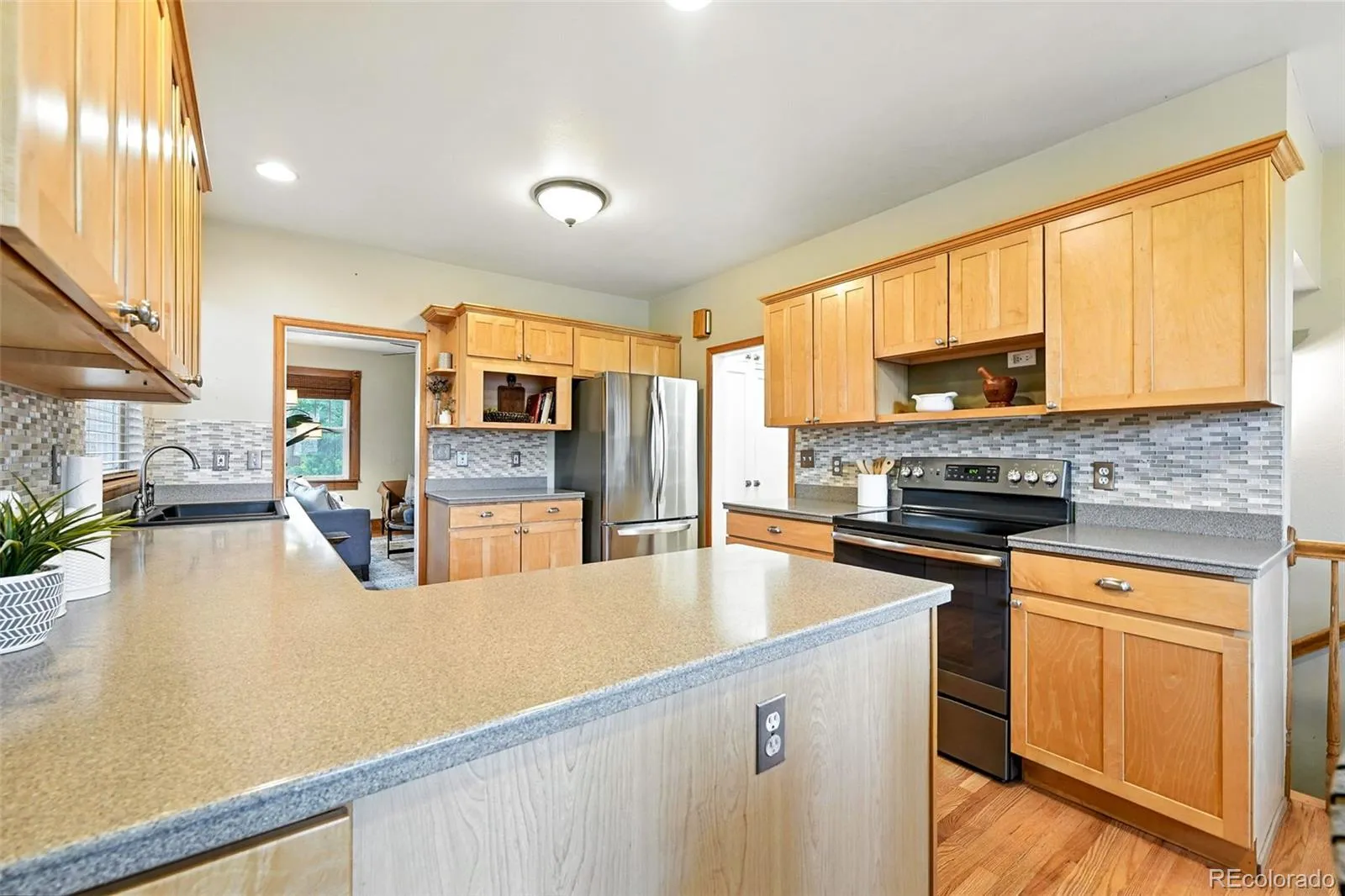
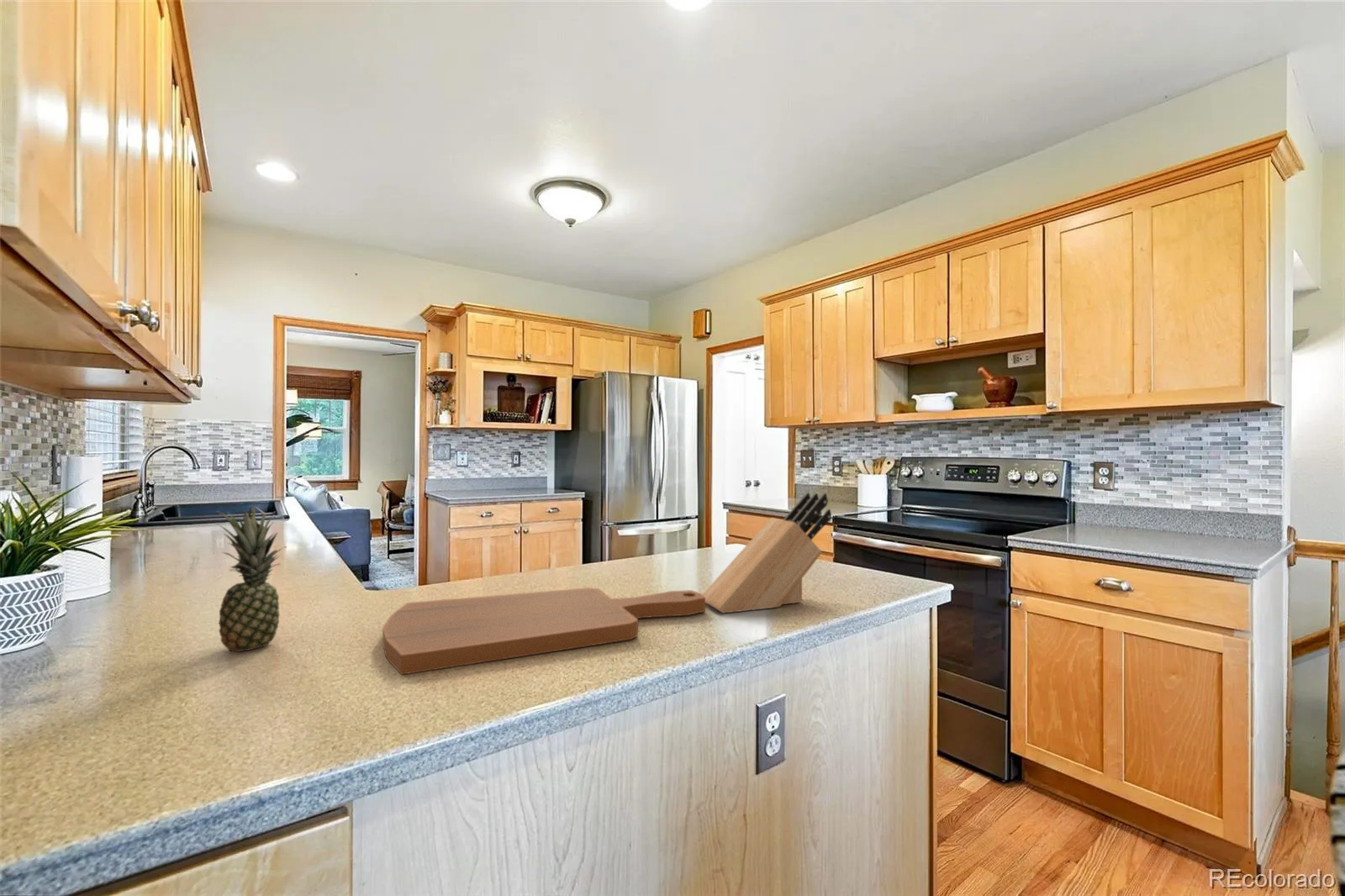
+ knife block [702,492,832,614]
+ cutting board [382,587,706,676]
+ fruit [215,503,287,652]
